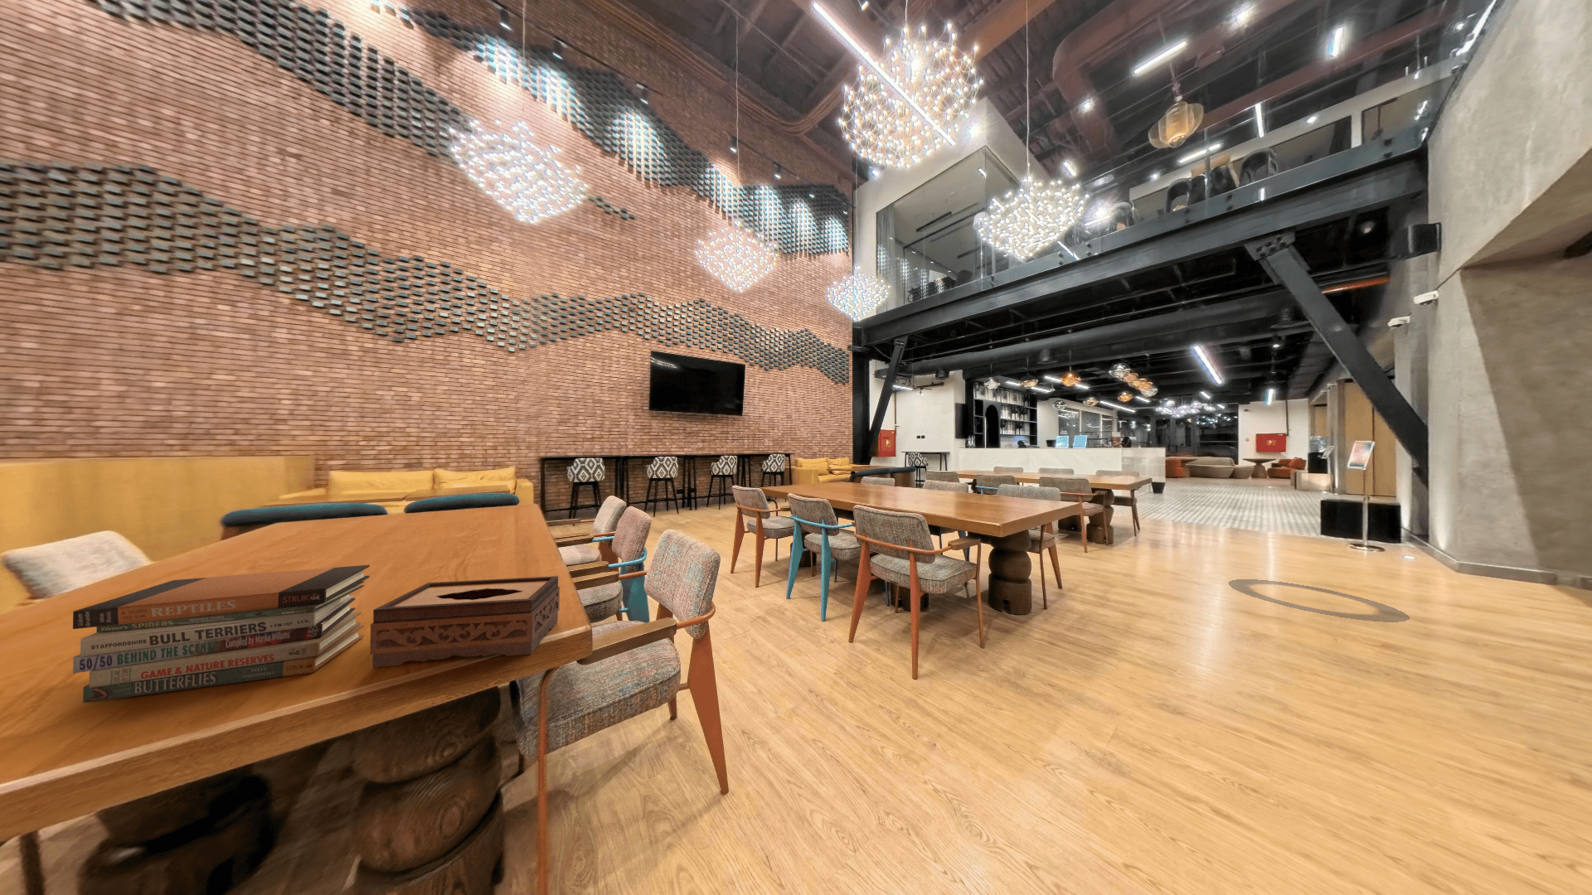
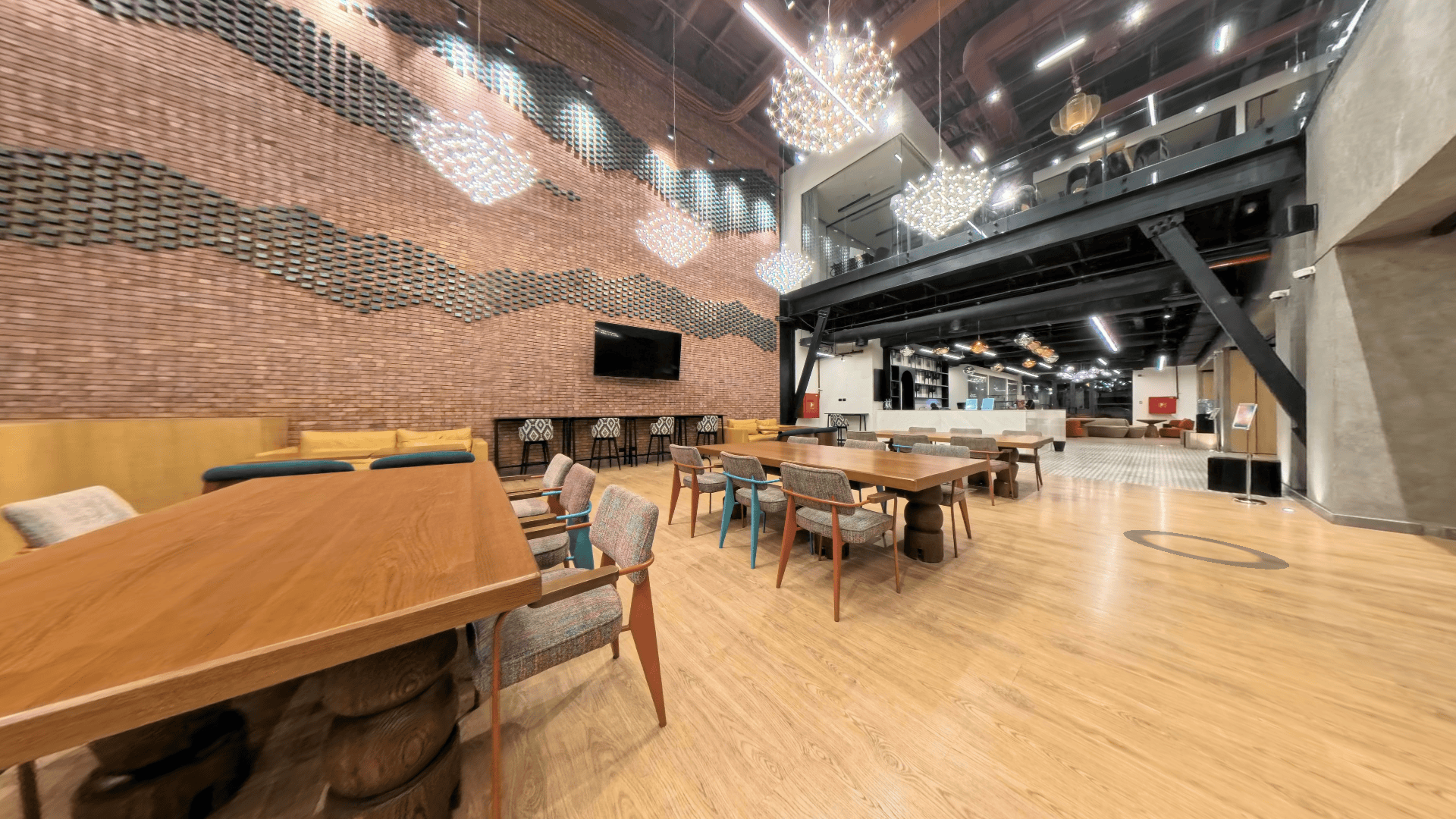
- book stack [72,564,371,704]
- tissue box [368,575,561,668]
